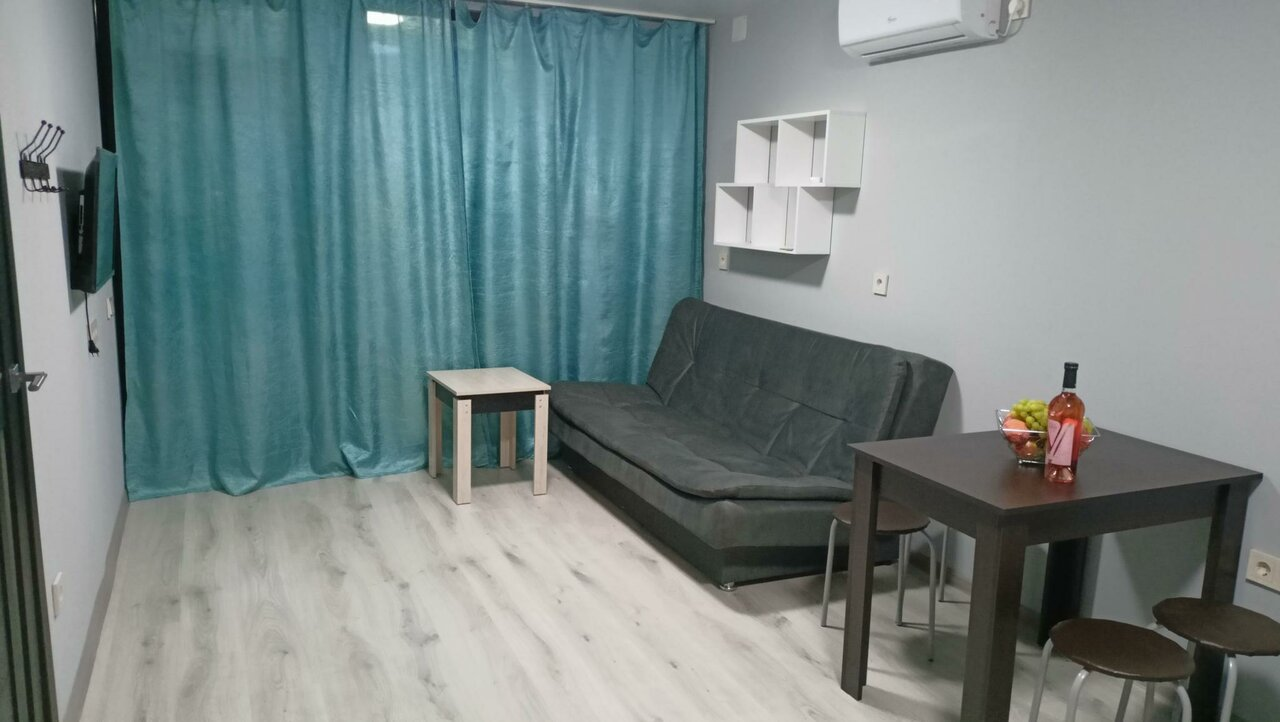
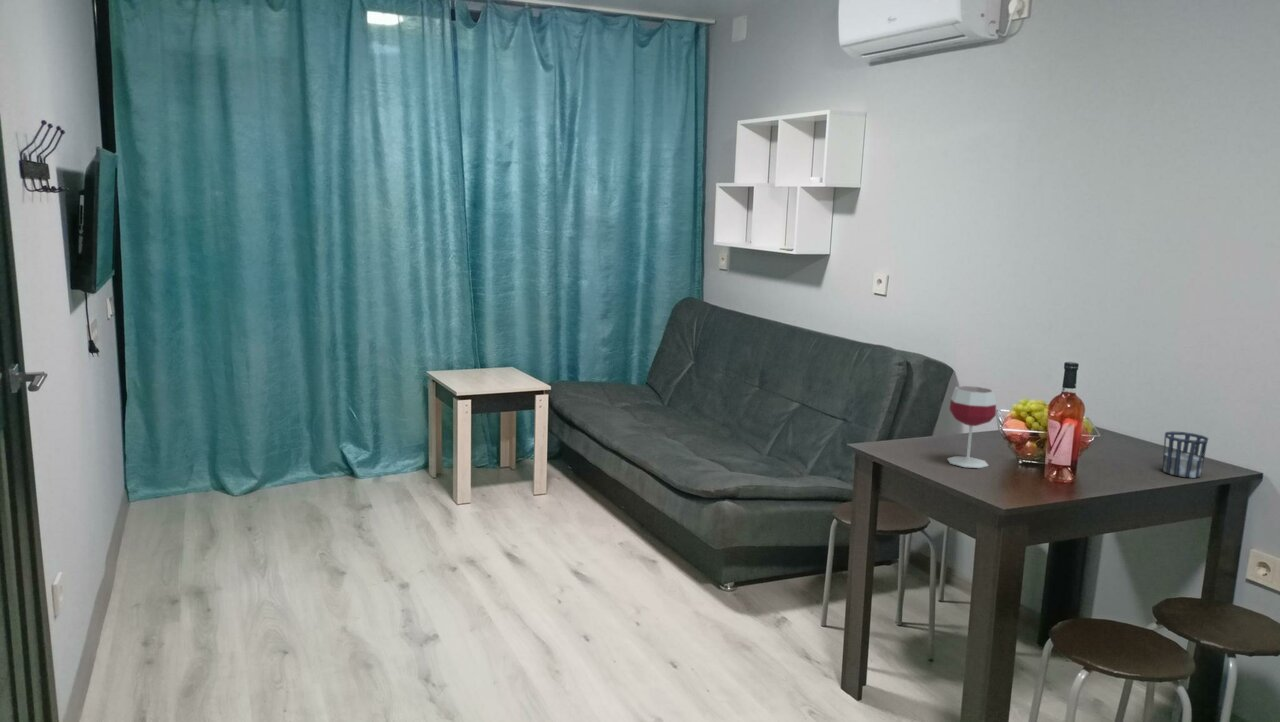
+ cup [1162,430,1209,479]
+ wineglass [946,385,997,469]
